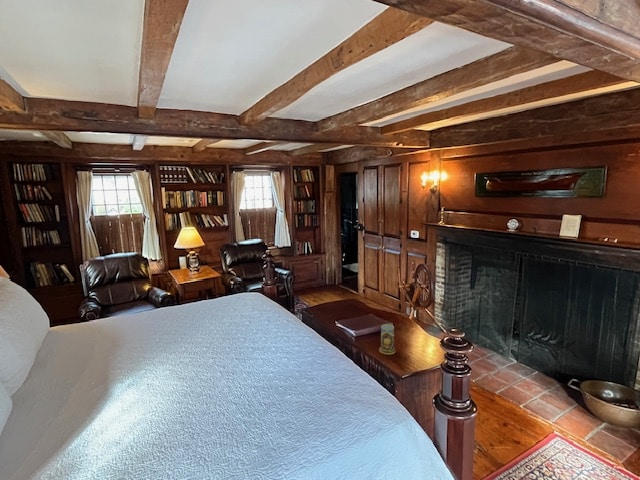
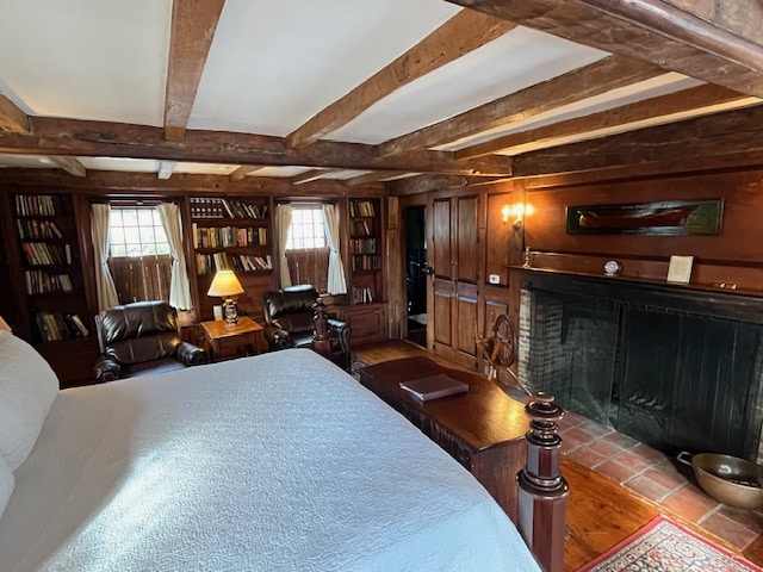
- mug [378,323,397,355]
